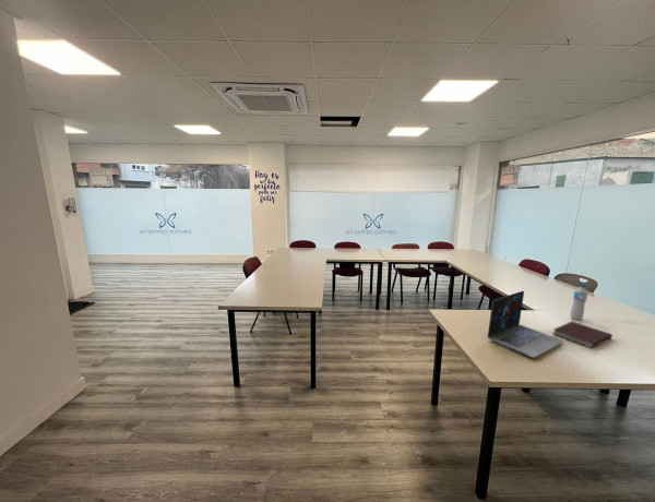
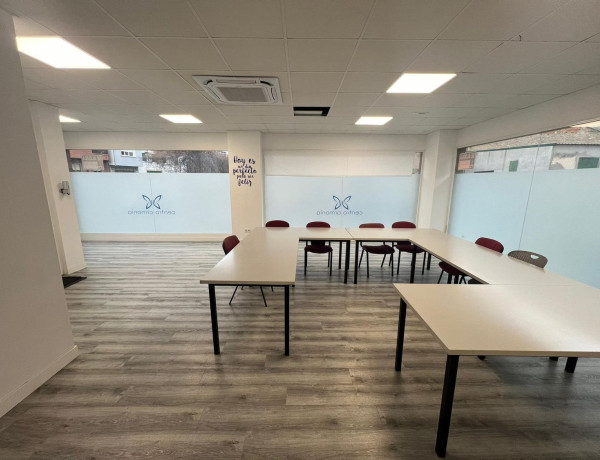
- notebook [551,320,614,349]
- water bottle [569,283,588,321]
- laptop [487,290,564,359]
